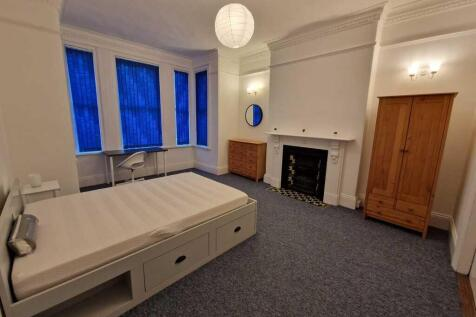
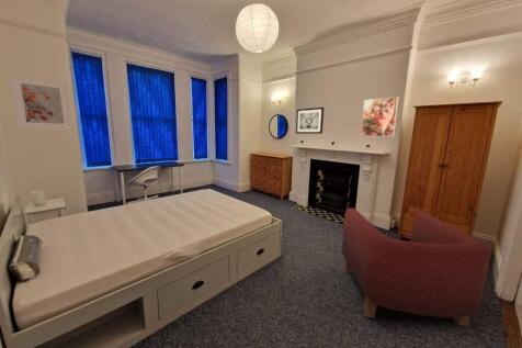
+ armchair [341,207,492,327]
+ wall art [295,106,325,135]
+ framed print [360,96,399,137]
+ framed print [8,74,73,132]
